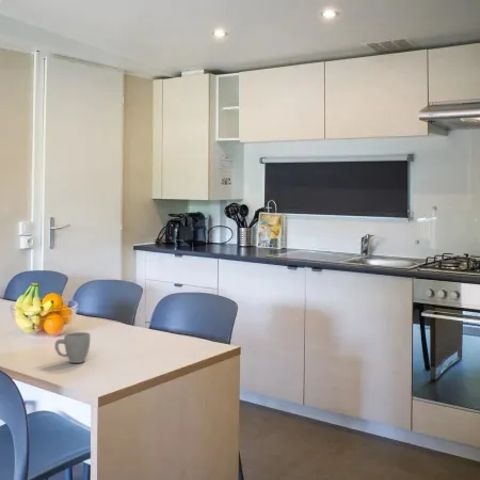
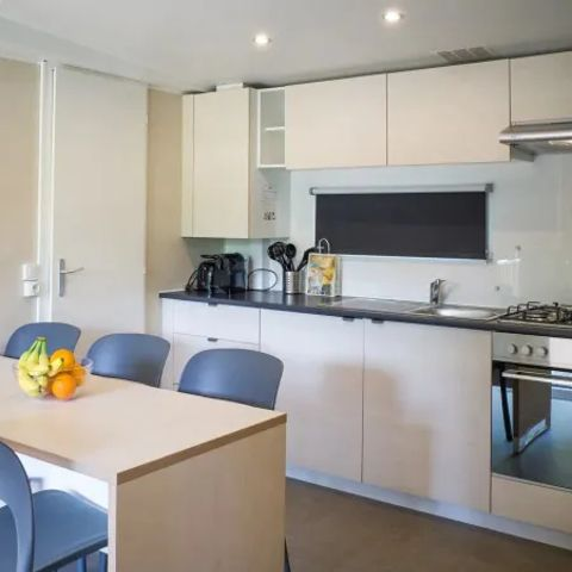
- mug [54,331,91,364]
